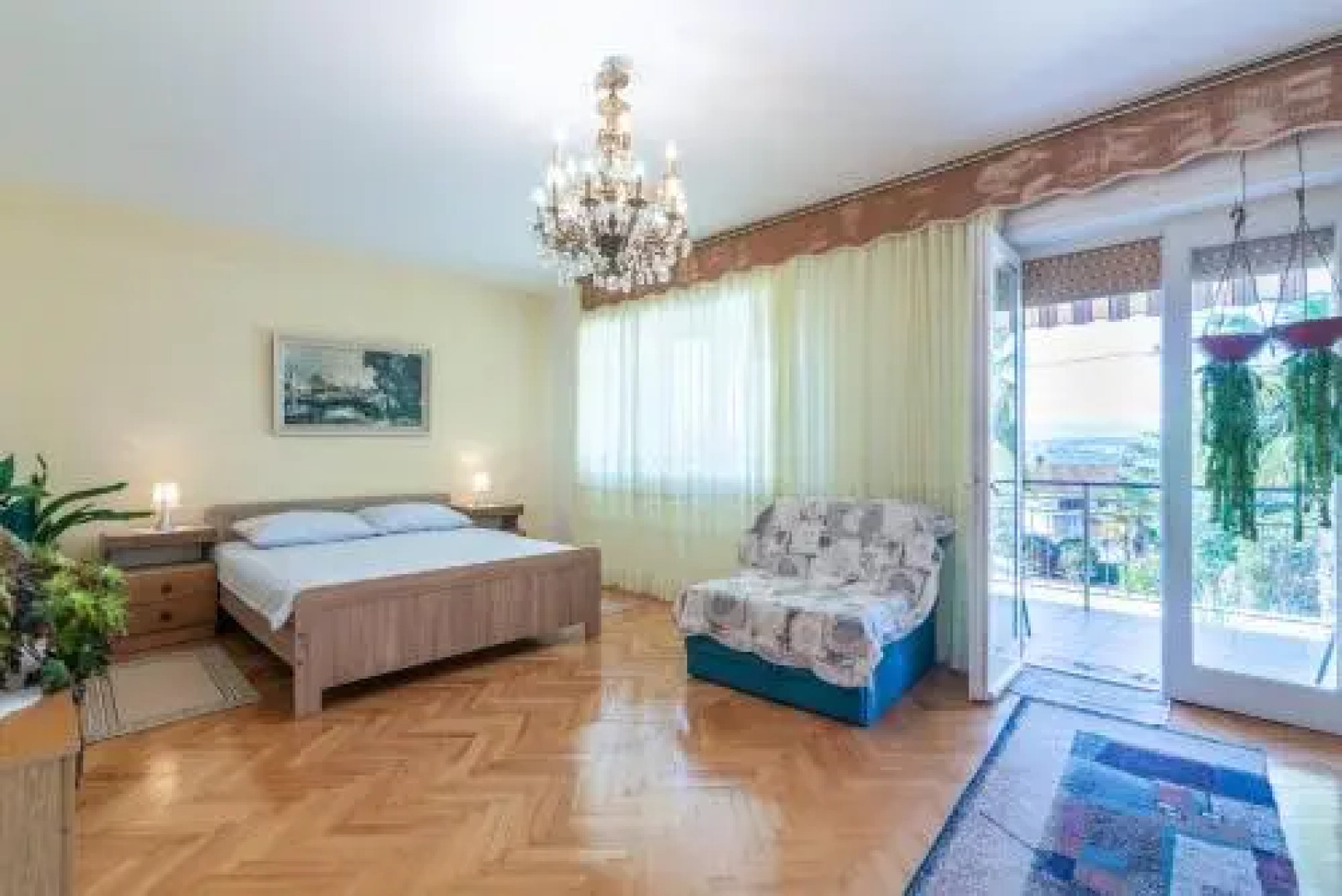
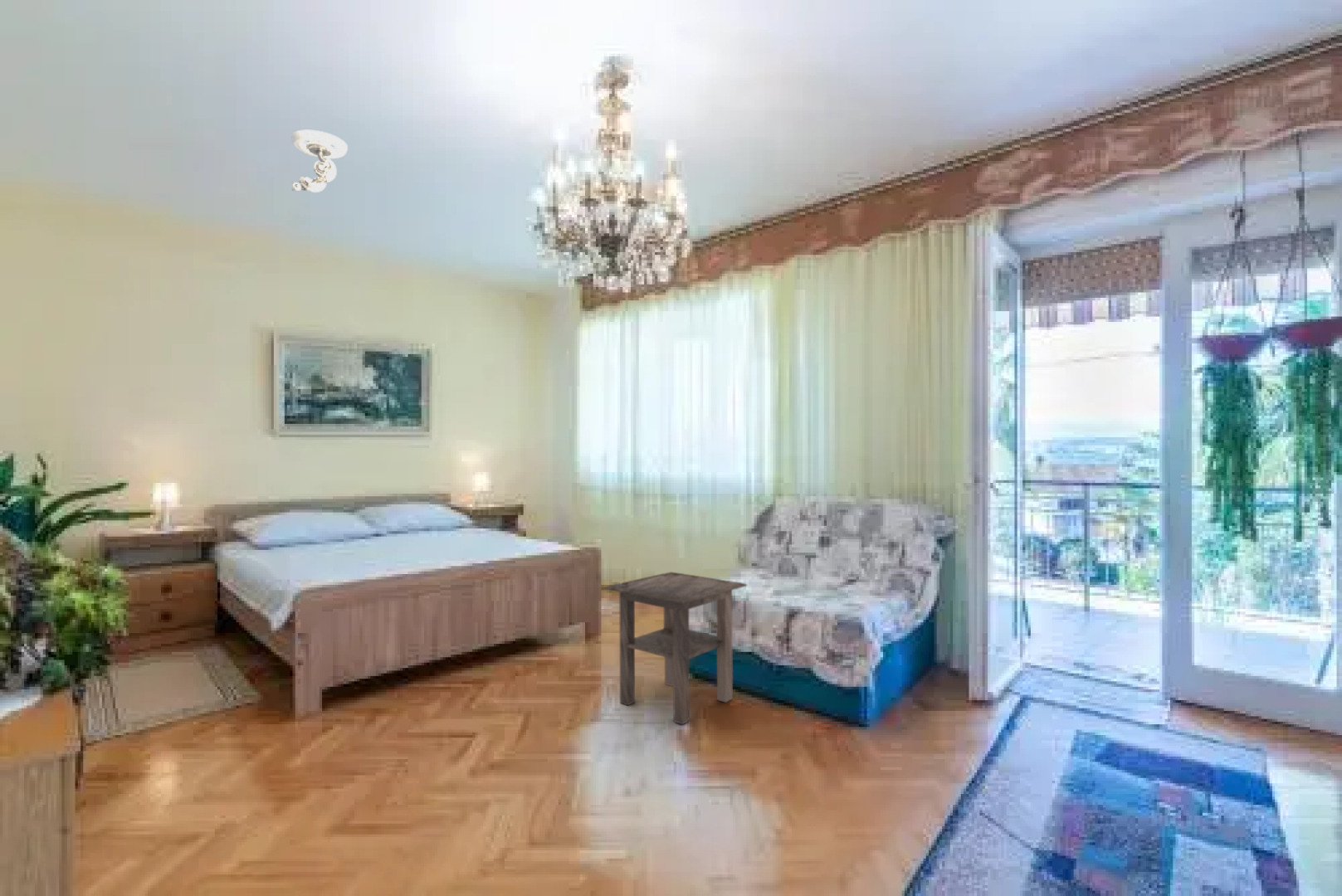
+ side table [603,571,748,725]
+ security camera [290,129,349,193]
